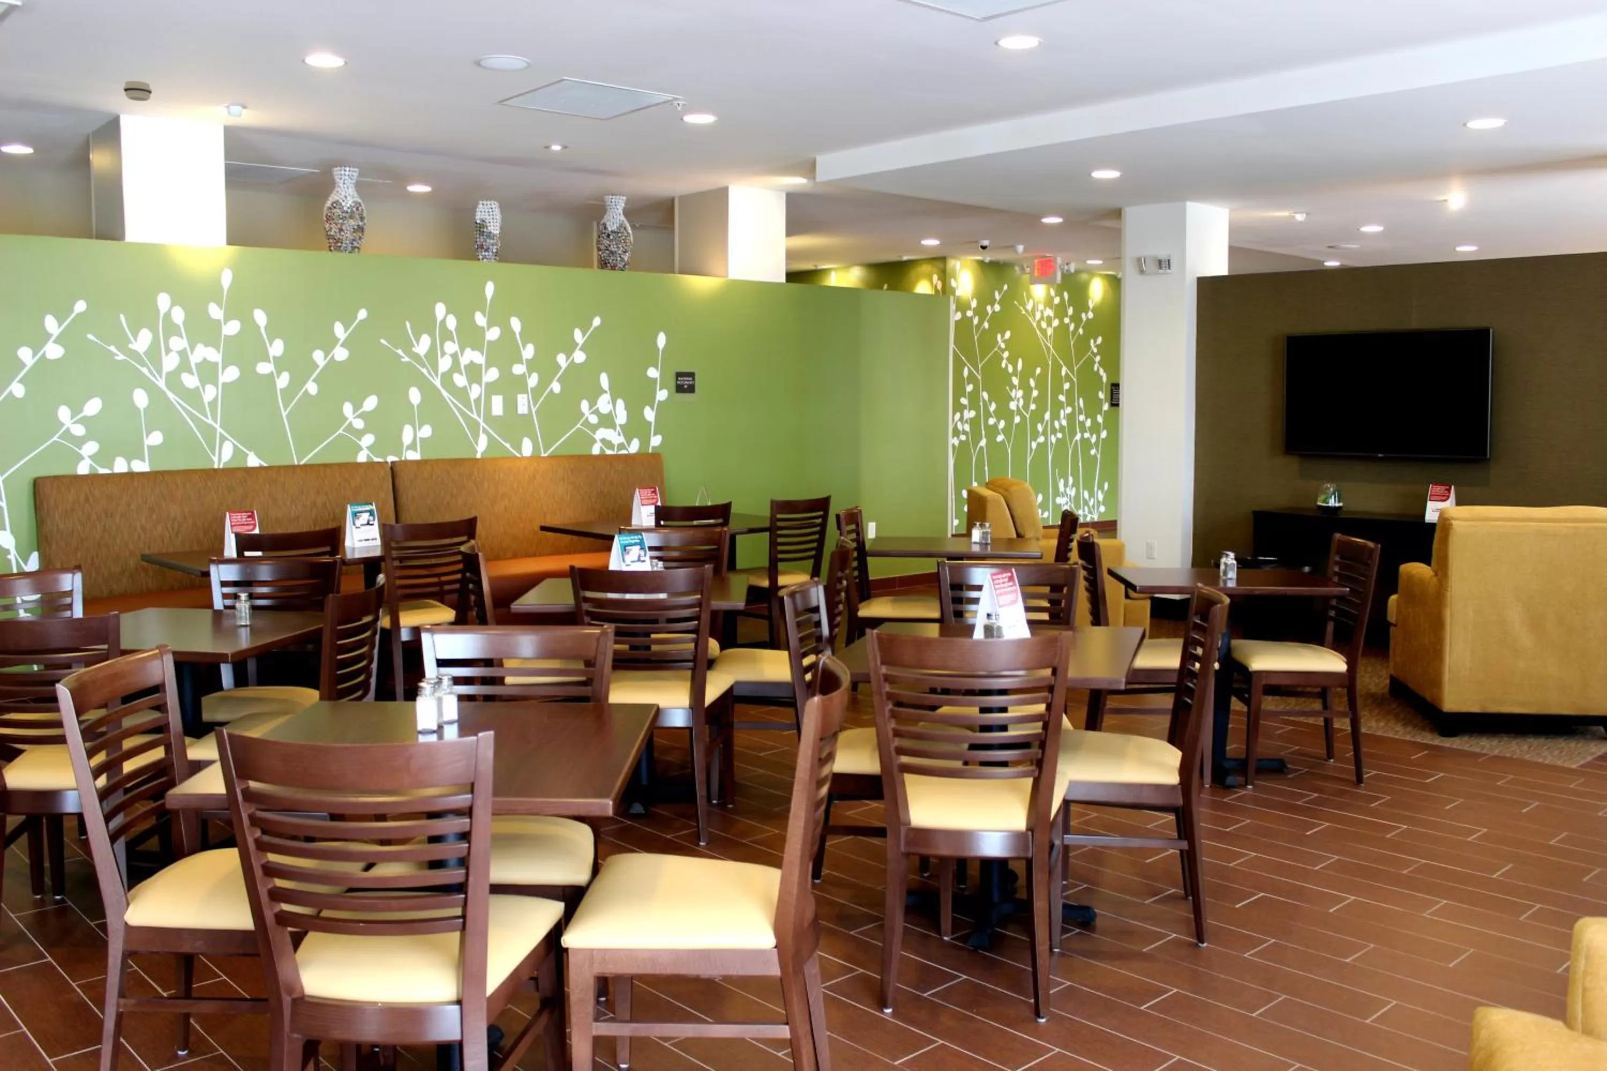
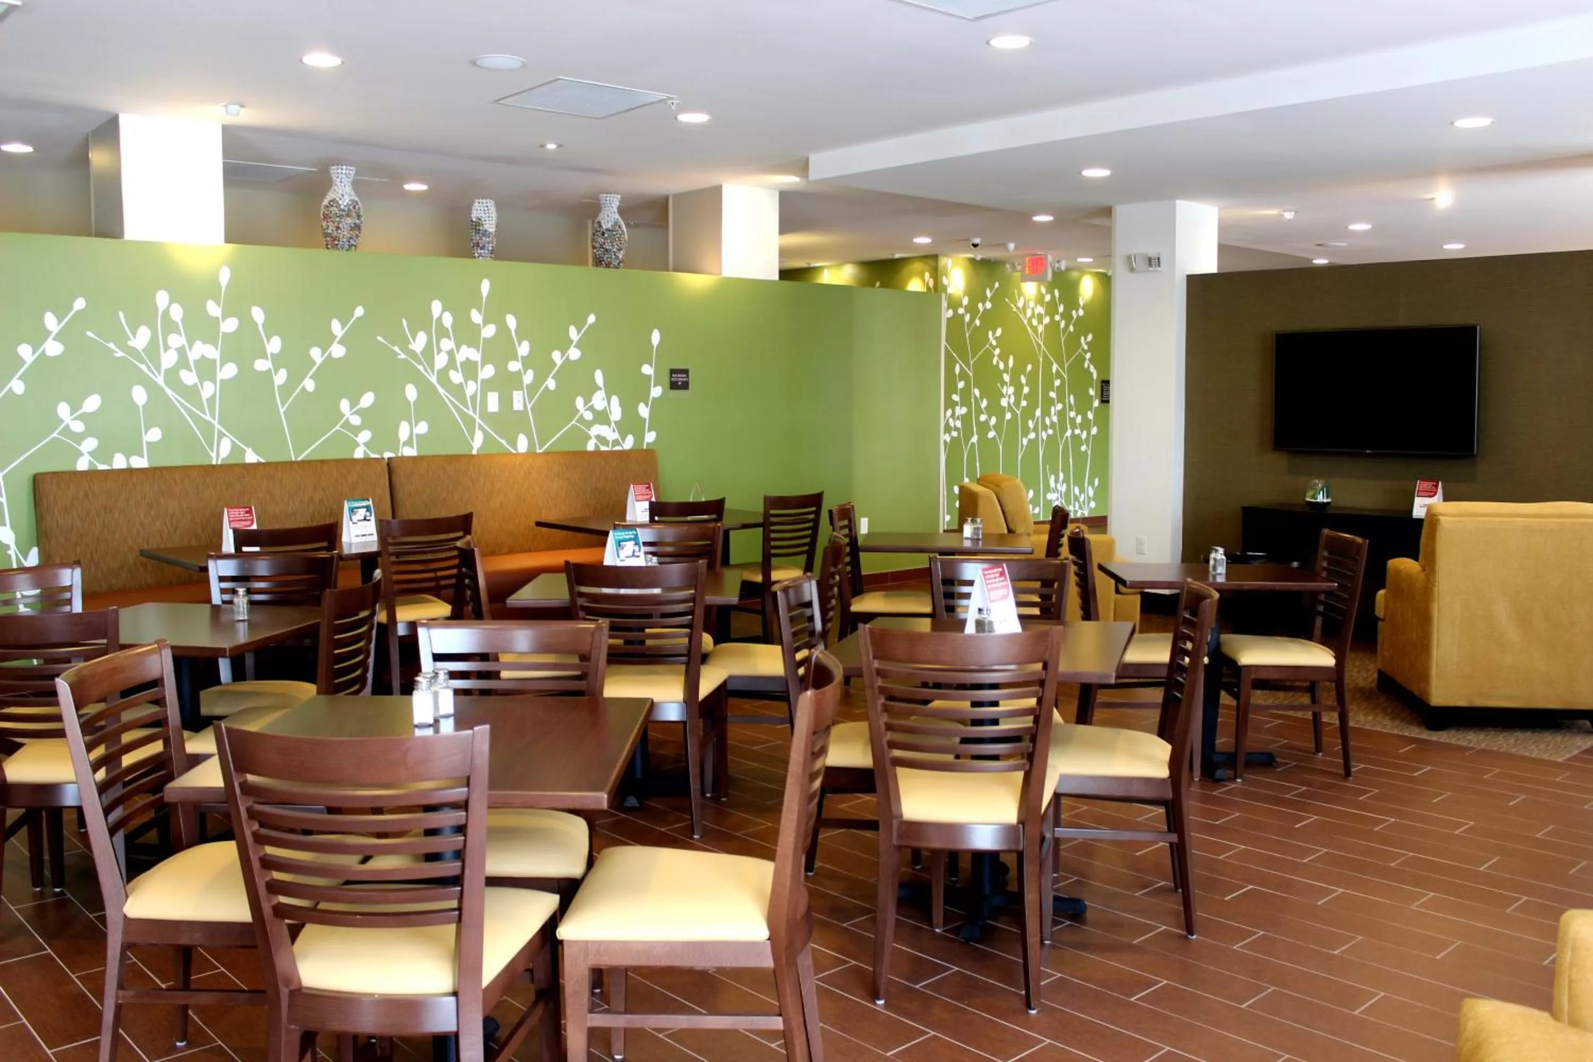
- smoke detector [123,80,153,102]
